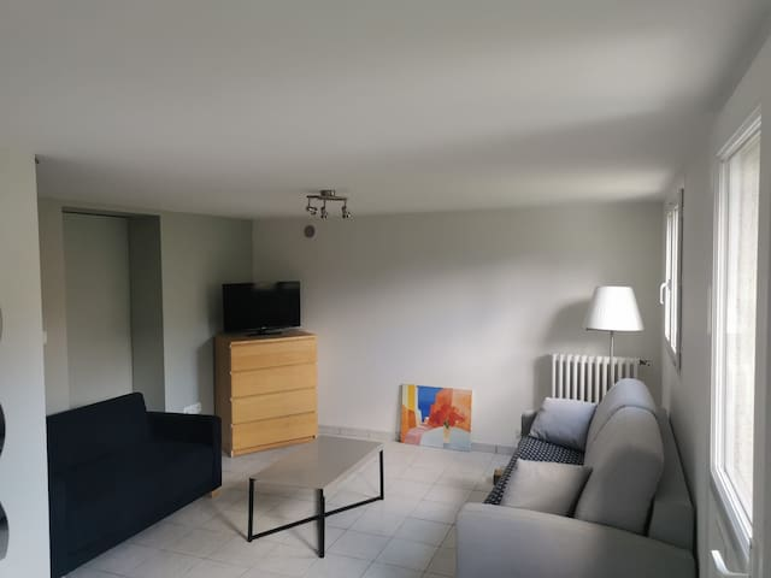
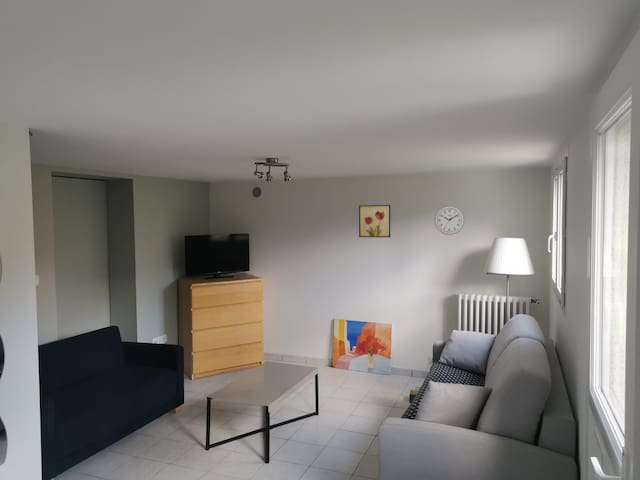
+ wall clock [434,205,466,236]
+ wall art [358,204,391,238]
